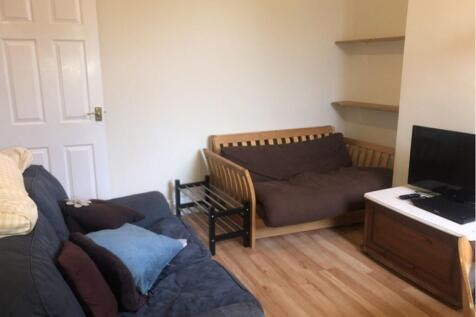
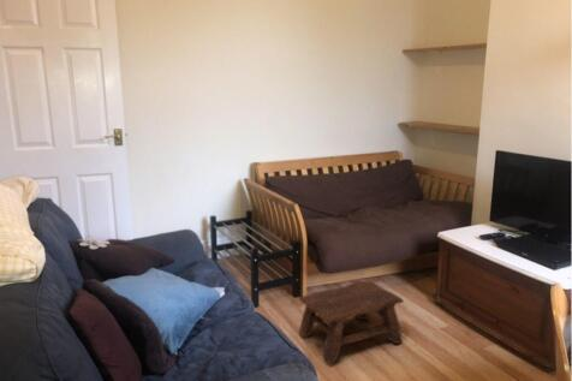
+ stool [298,280,405,364]
